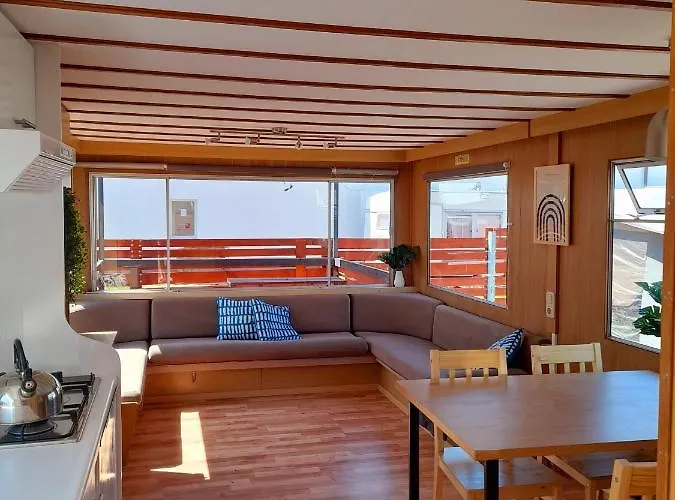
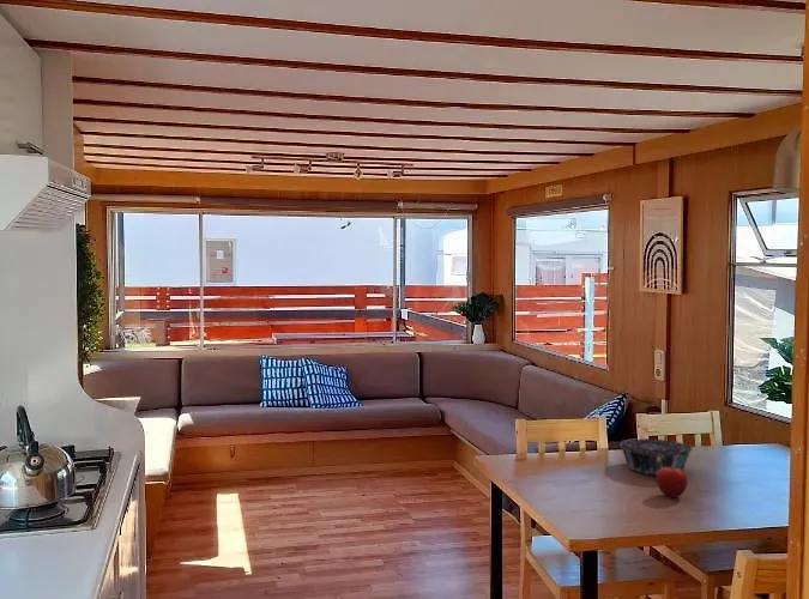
+ fruit [656,465,689,498]
+ decorative bowl [620,437,694,477]
